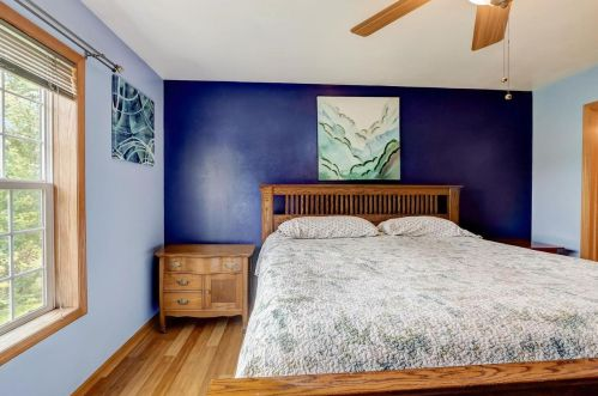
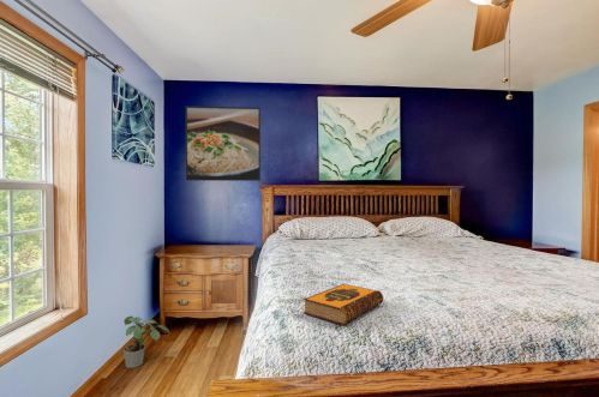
+ hardback book [303,283,384,326]
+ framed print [185,106,262,182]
+ potted plant [122,315,170,369]
